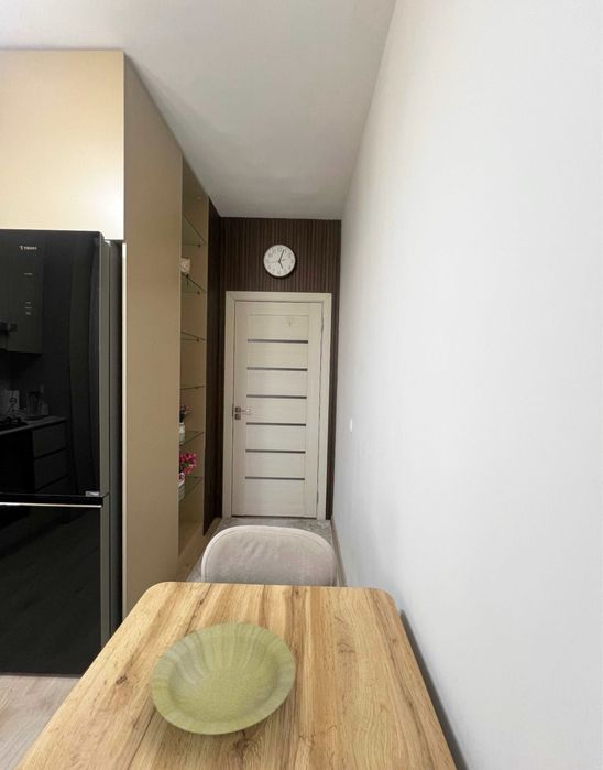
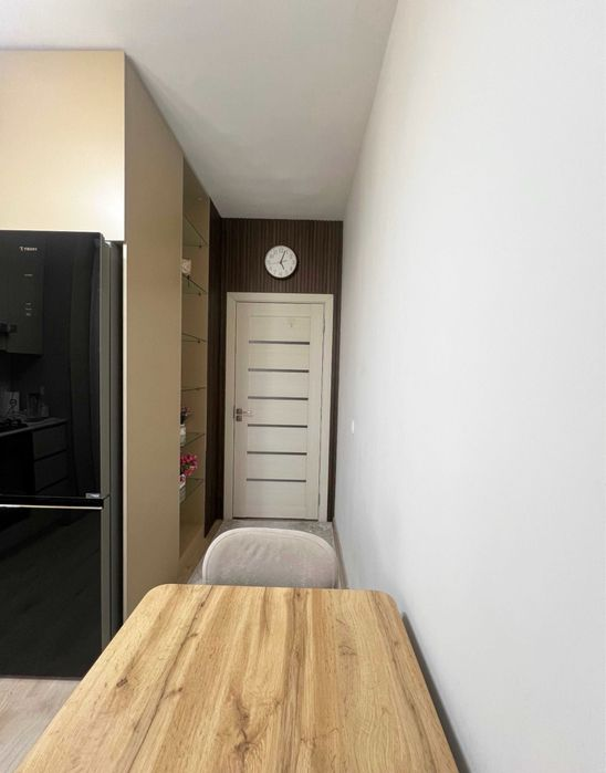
- bowl [150,621,296,736]
